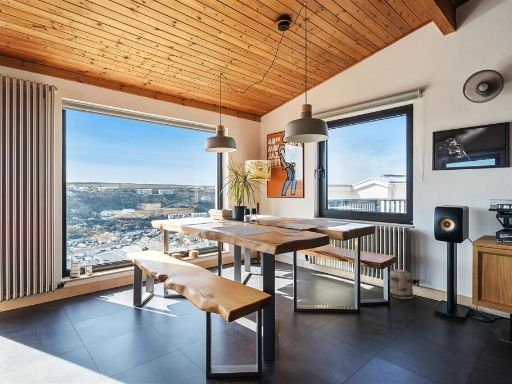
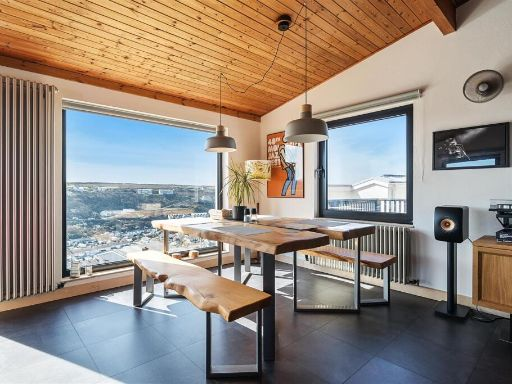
- basket [389,262,414,300]
